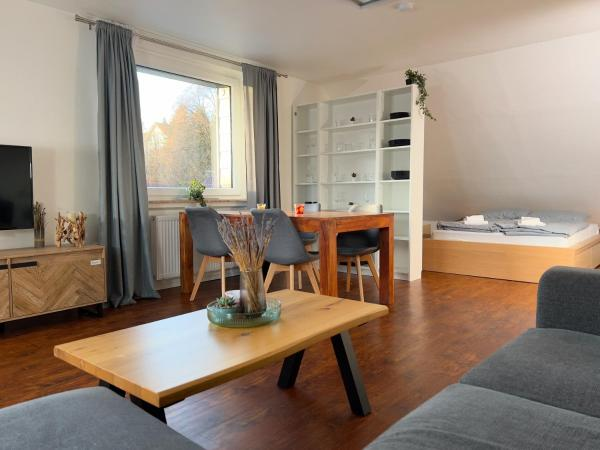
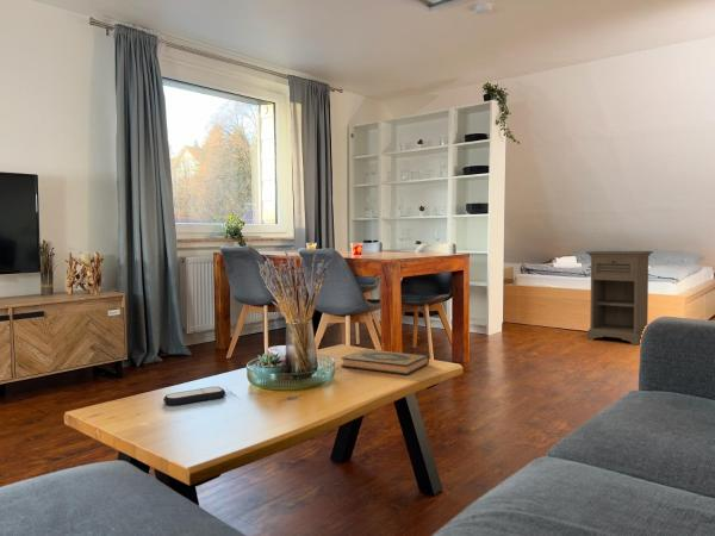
+ nightstand [585,250,654,345]
+ remote control [162,385,226,406]
+ hardback book [340,348,430,376]
